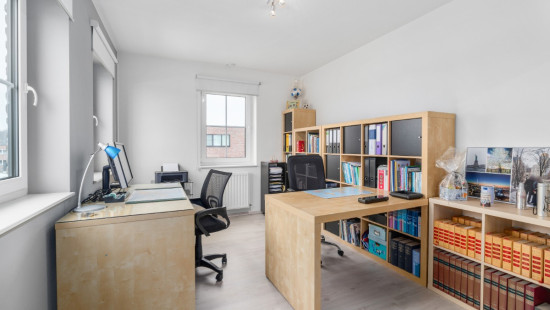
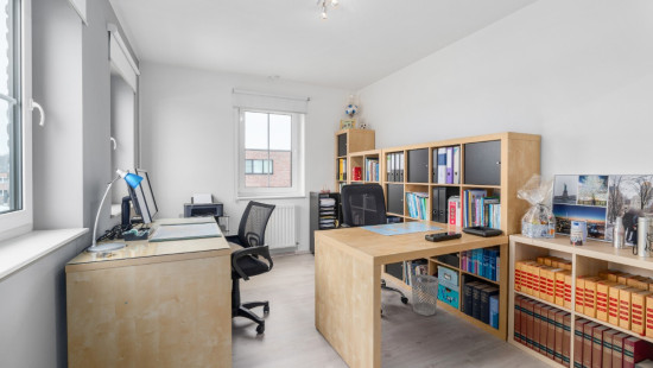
+ wastebasket [410,273,439,317]
